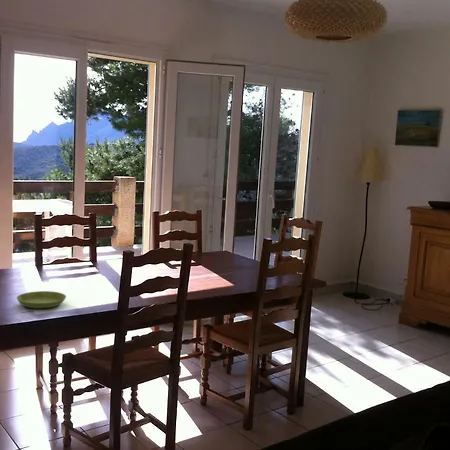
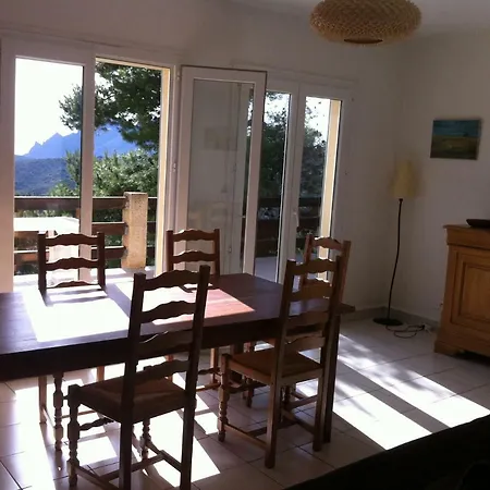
- saucer [16,290,67,309]
